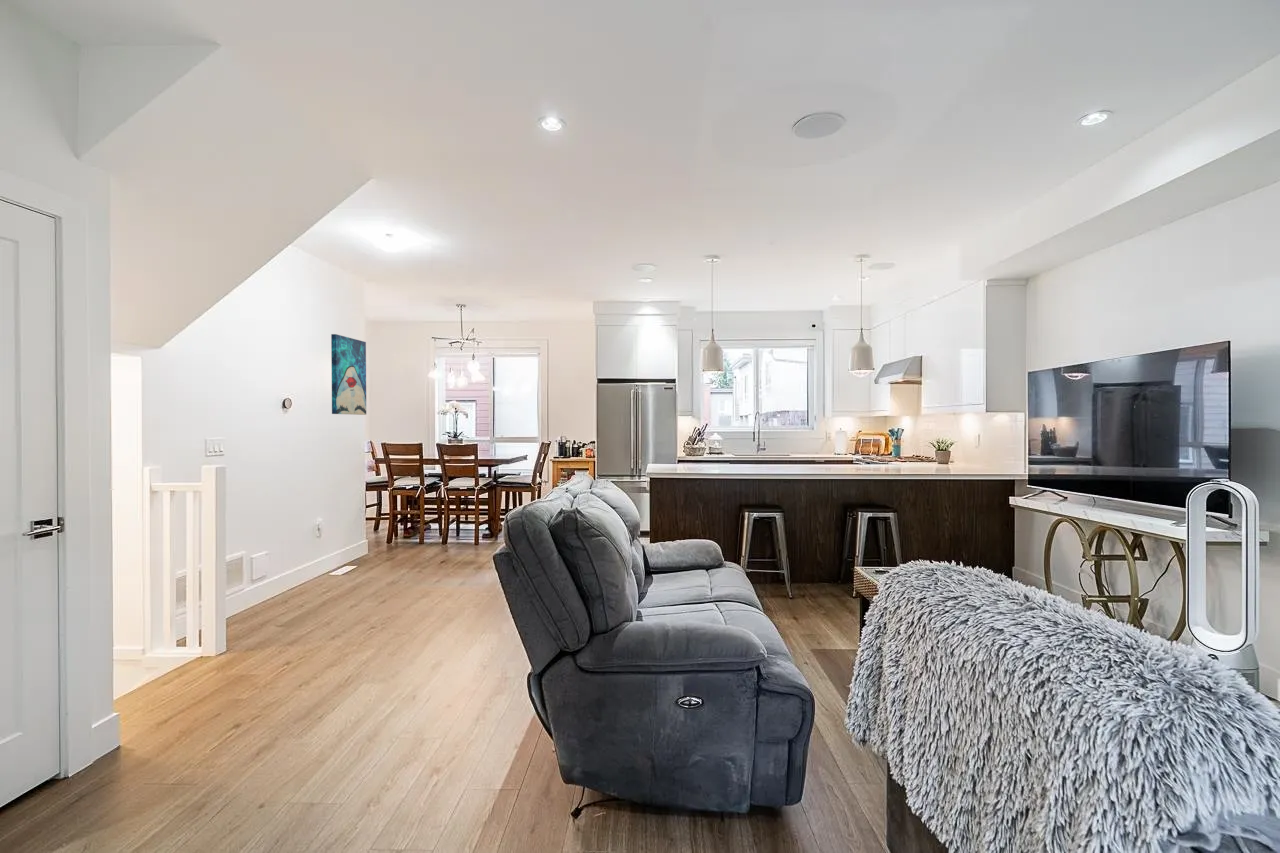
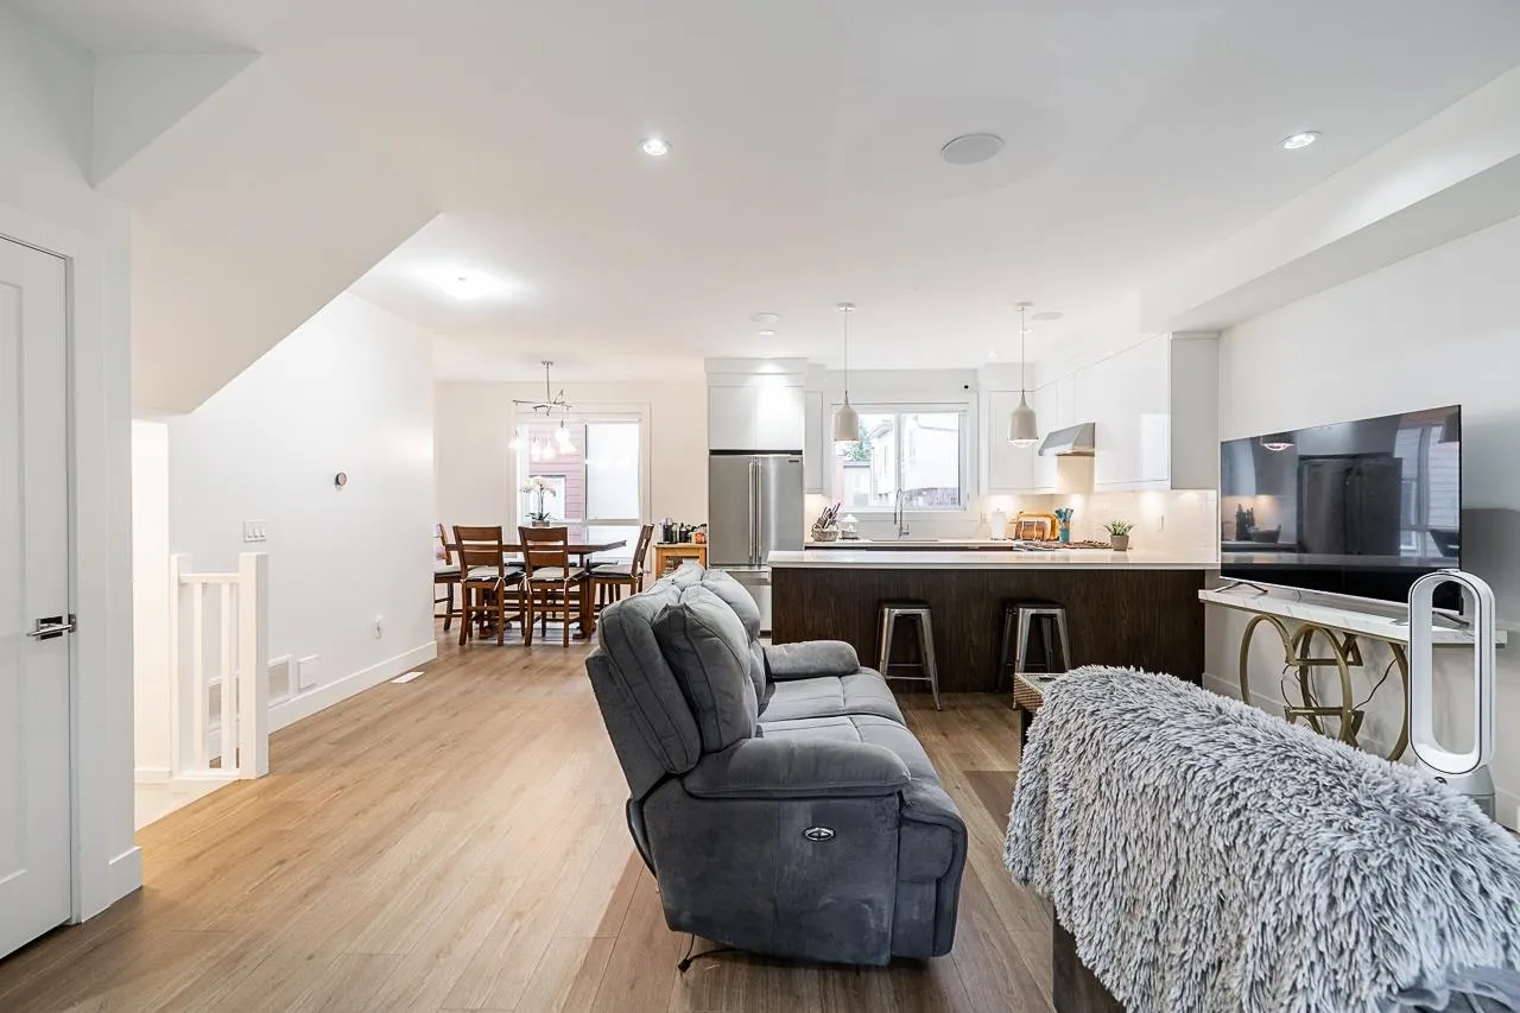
- wall art [330,333,367,416]
